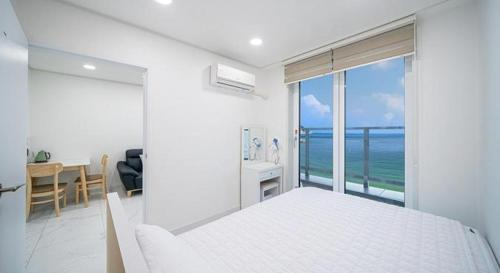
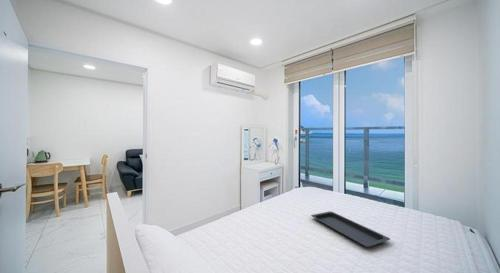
+ serving tray [310,210,391,248]
